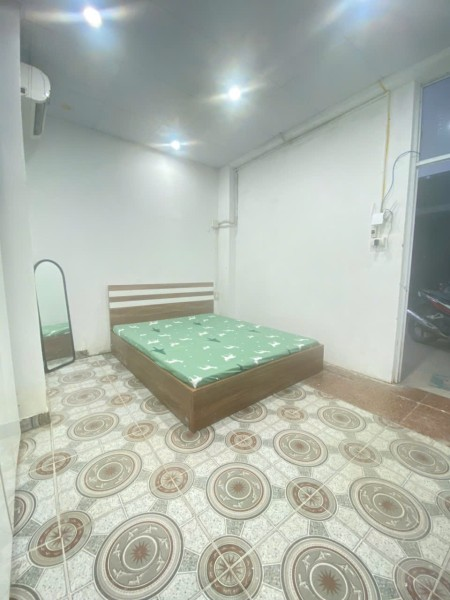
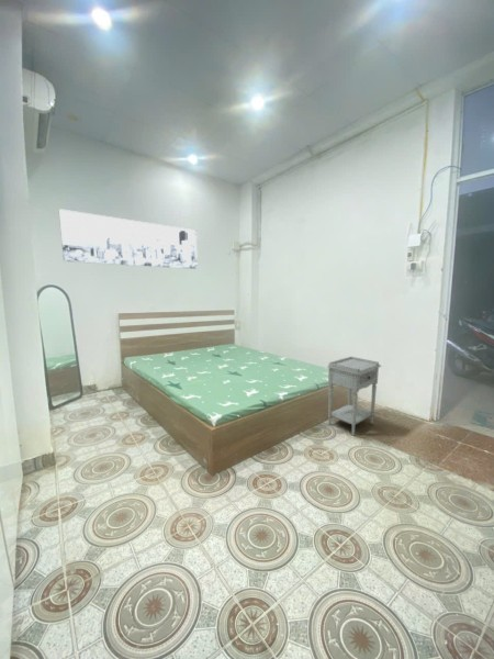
+ wall art [58,208,199,270]
+ nightstand [327,356,382,436]
